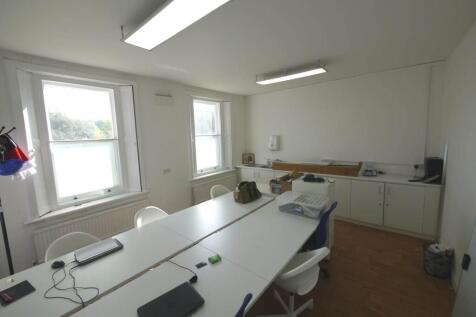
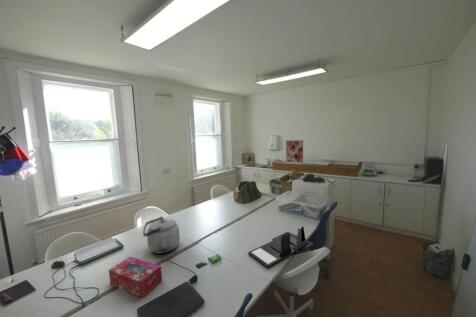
+ desk organizer [247,225,315,269]
+ wall art [285,139,304,164]
+ kettle [142,215,181,255]
+ tissue box [108,256,163,299]
